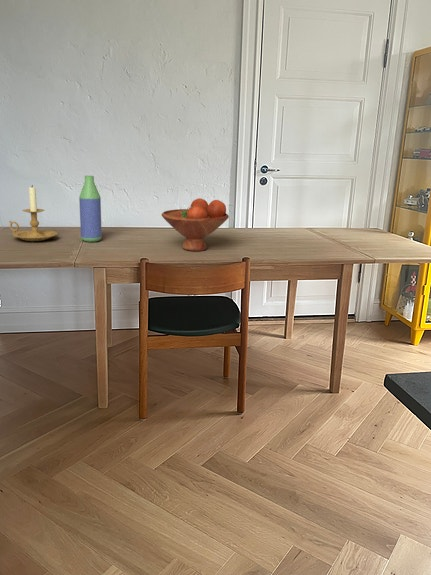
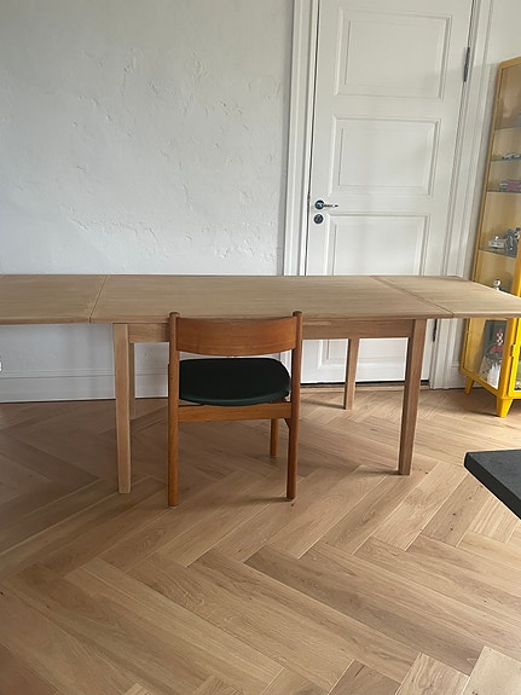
- fruit bowl [161,197,230,252]
- bottle [78,175,103,243]
- candle holder [8,184,59,242]
